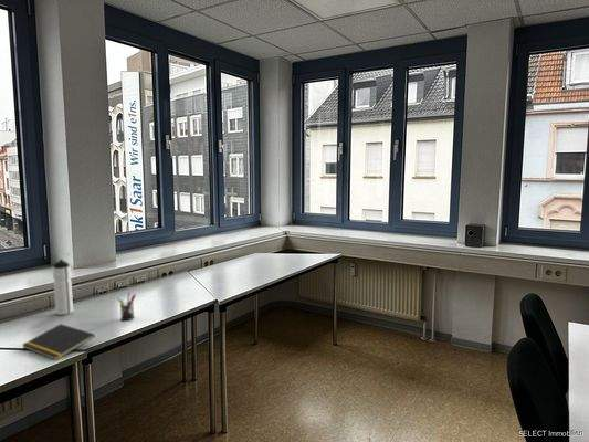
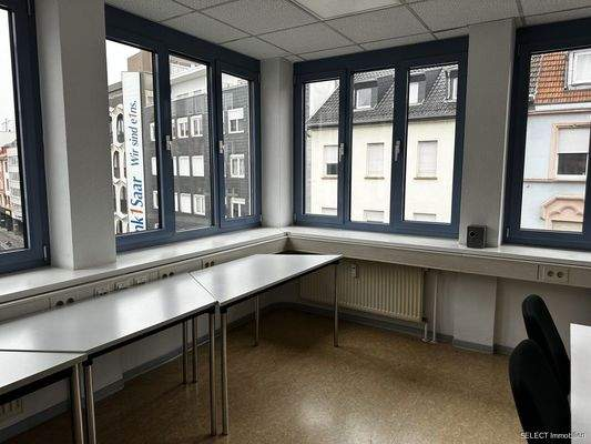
- pen holder [116,291,137,322]
- water bottle [52,259,74,316]
- notepad [21,323,96,361]
